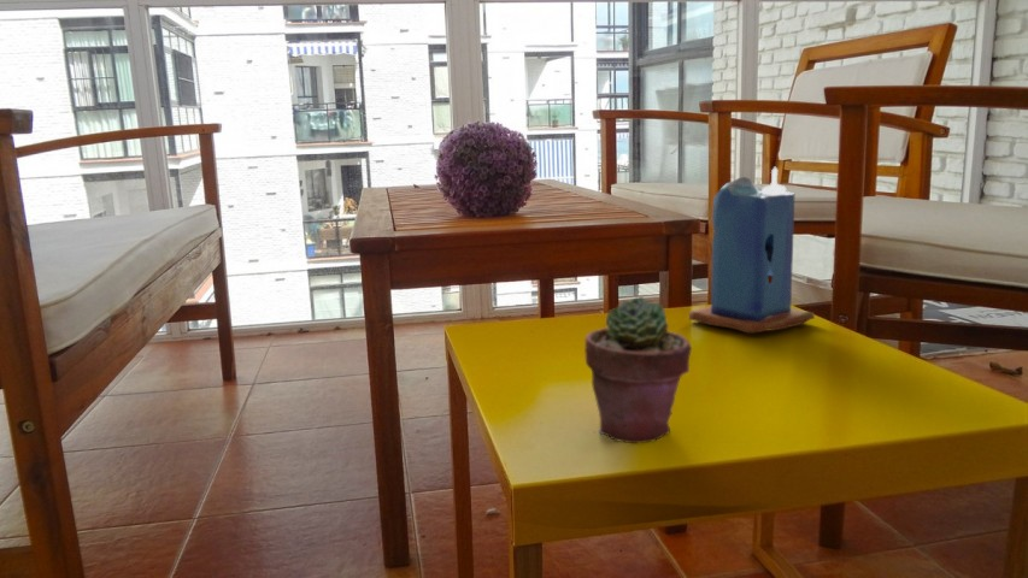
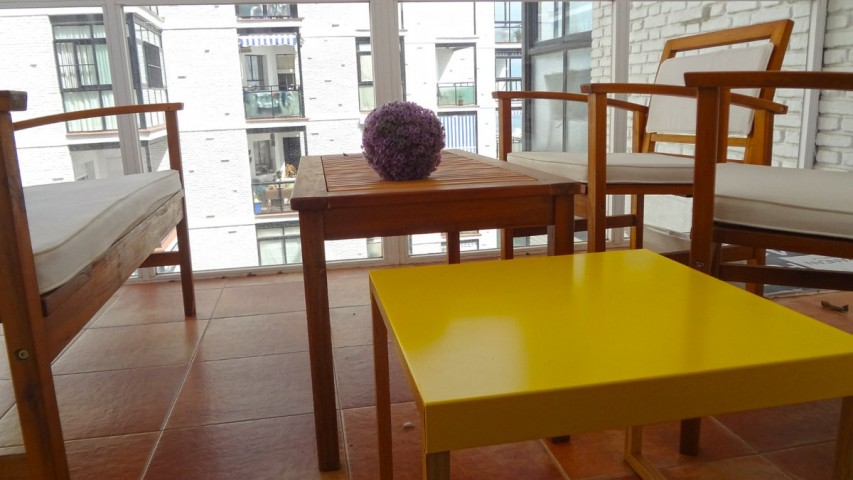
- candle [688,166,816,335]
- potted succulent [583,296,693,444]
